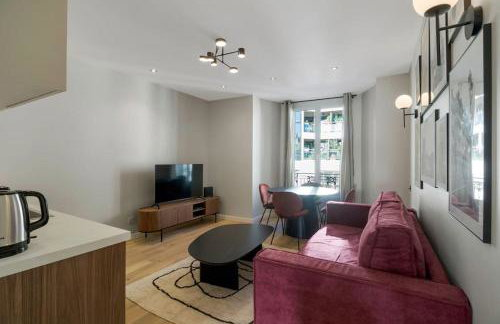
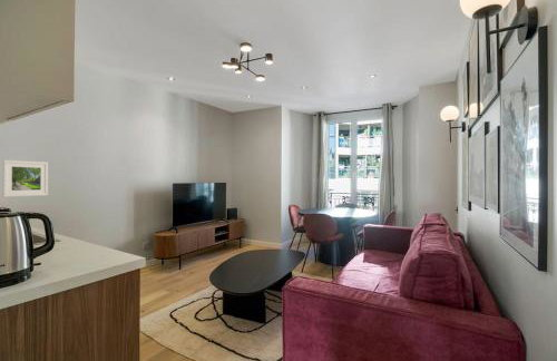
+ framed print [2,159,49,198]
